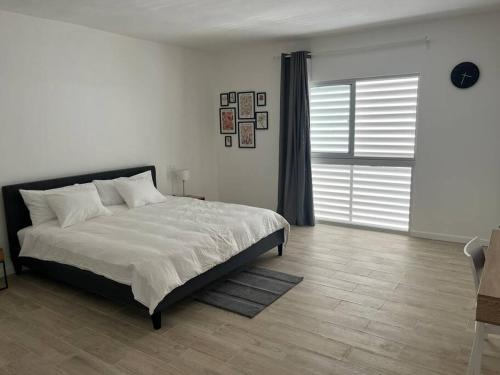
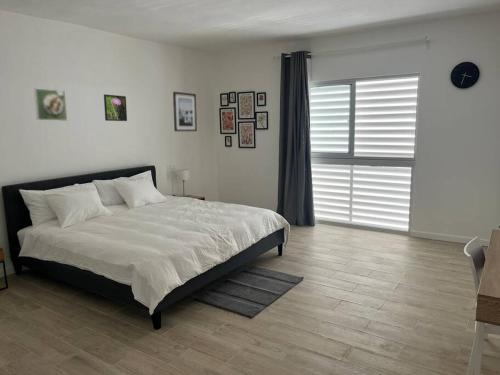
+ wall art [172,91,198,132]
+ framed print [103,93,128,122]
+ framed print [33,87,68,122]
